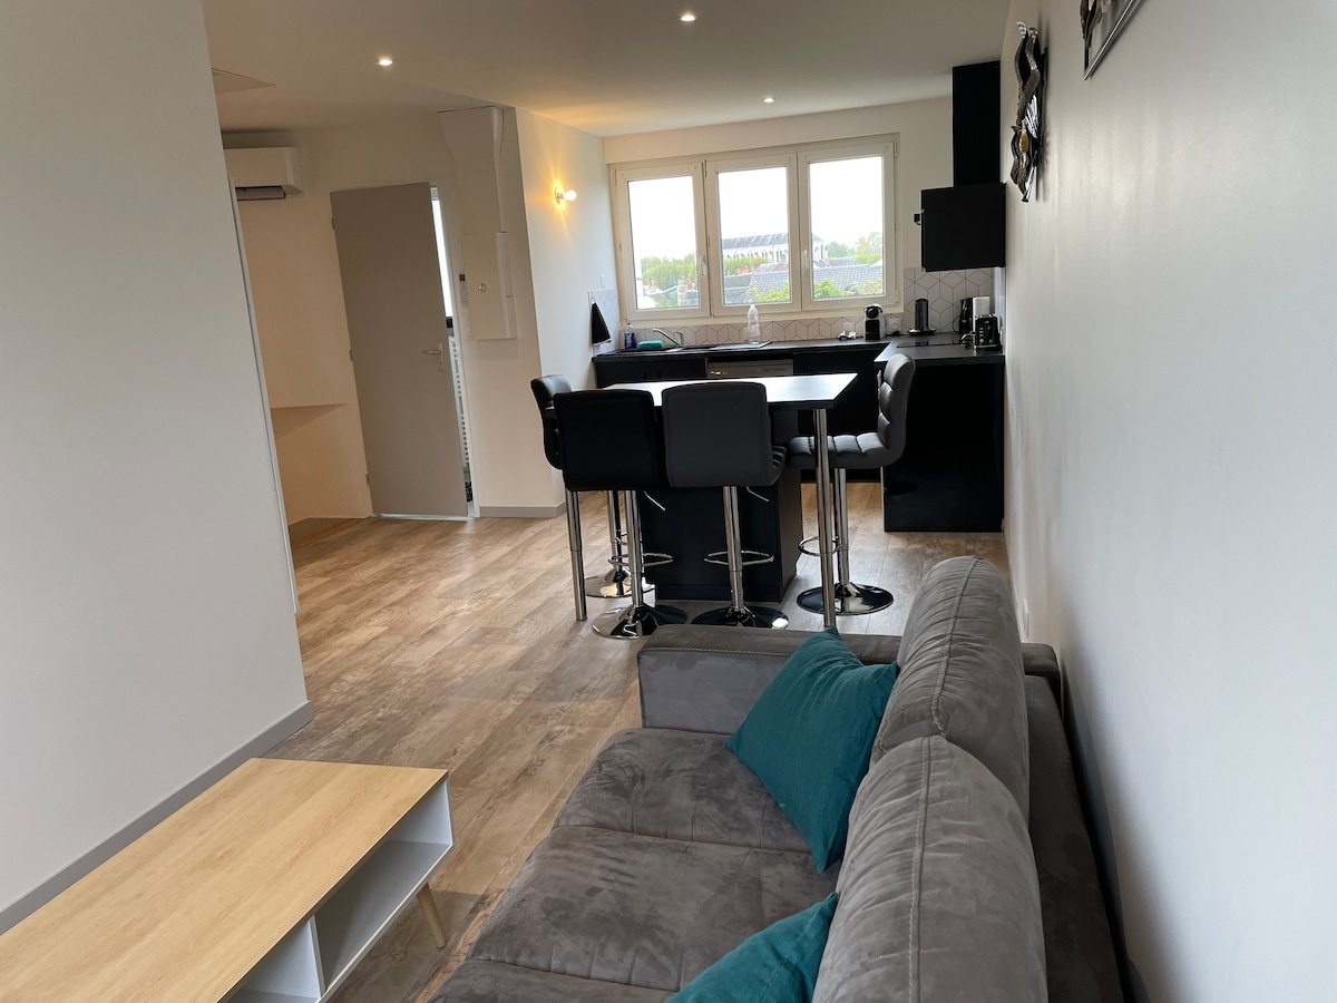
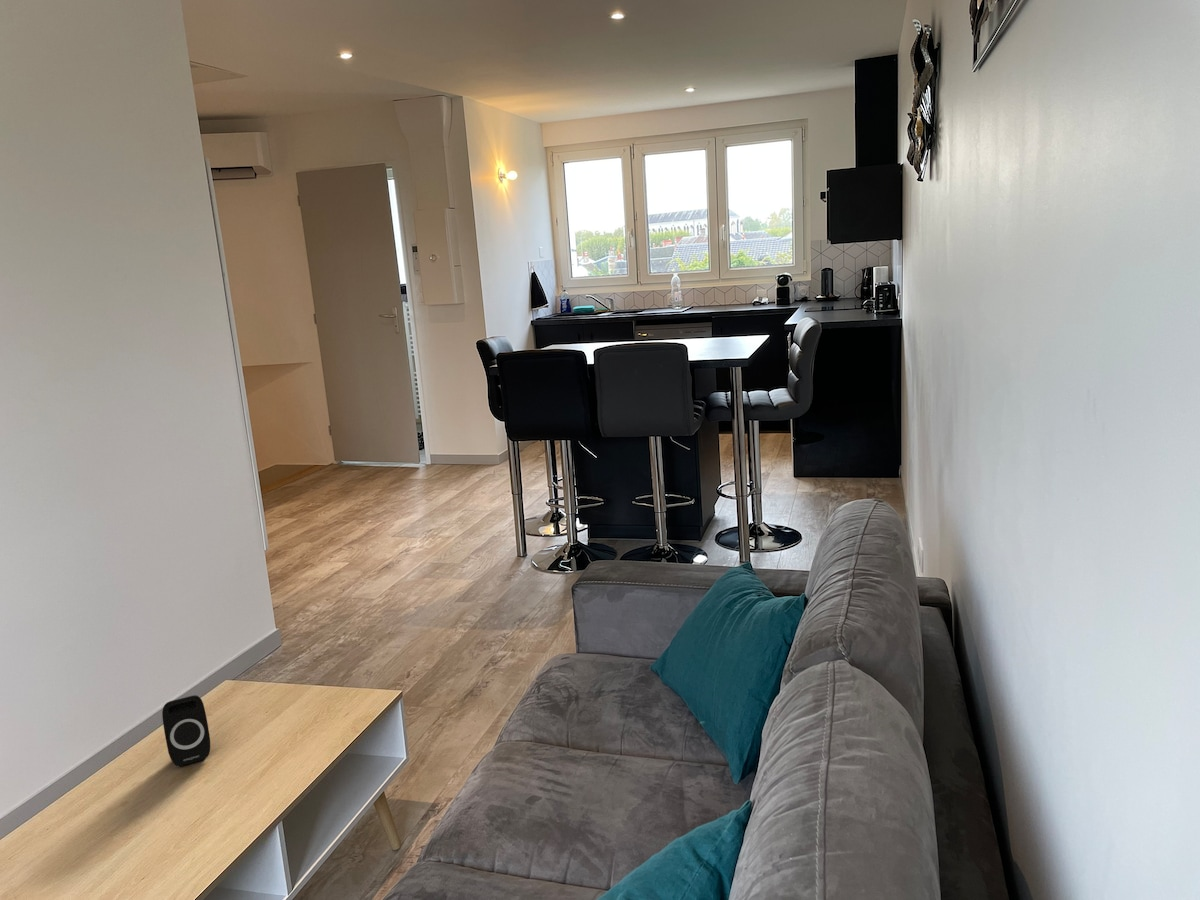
+ speaker [161,694,211,767]
